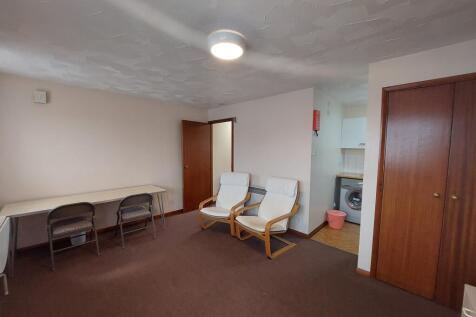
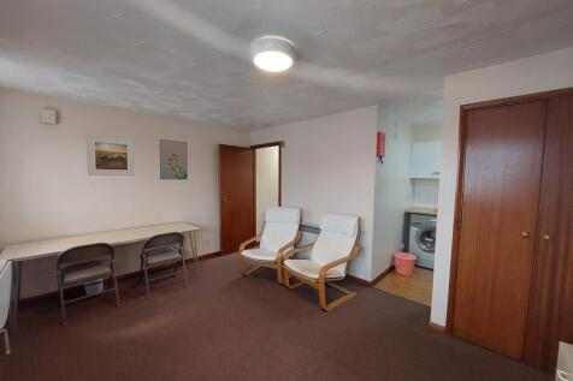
+ wall art [158,138,189,180]
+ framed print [85,133,136,177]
